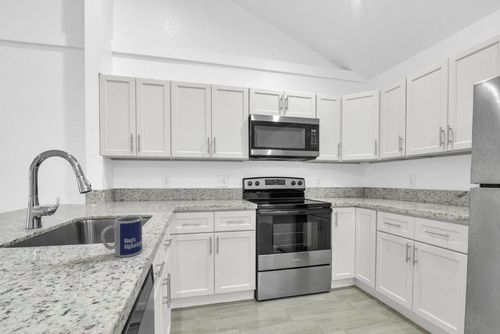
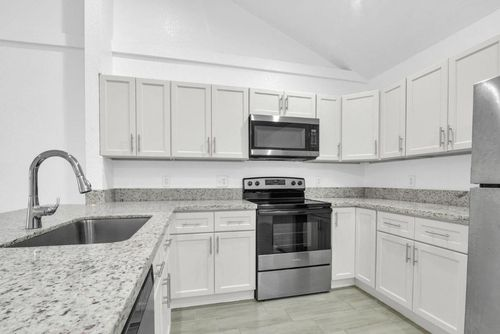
- mug [100,215,143,258]
